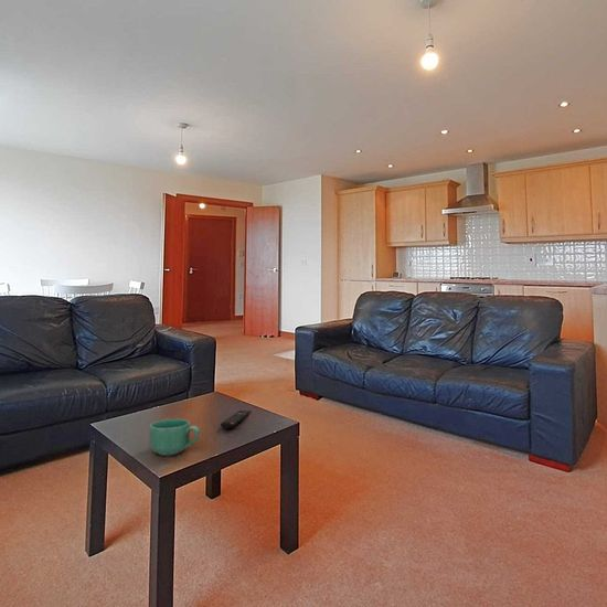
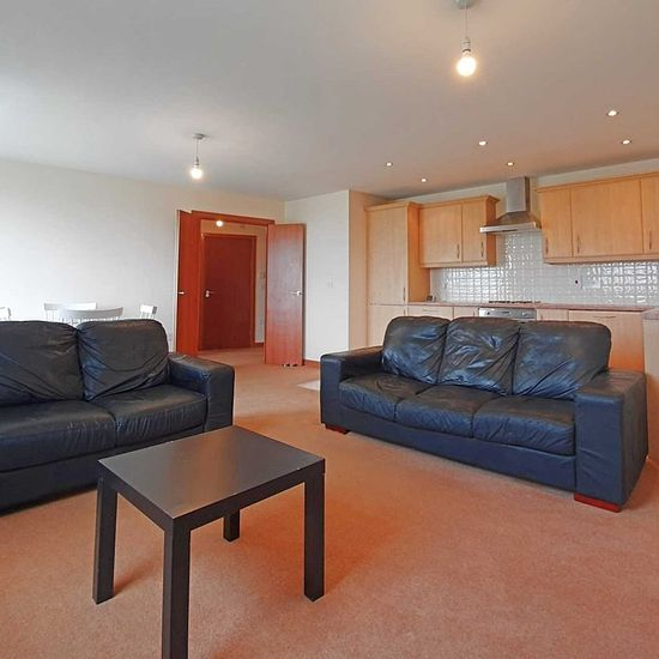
- mug [149,418,201,457]
- remote control [220,409,253,429]
